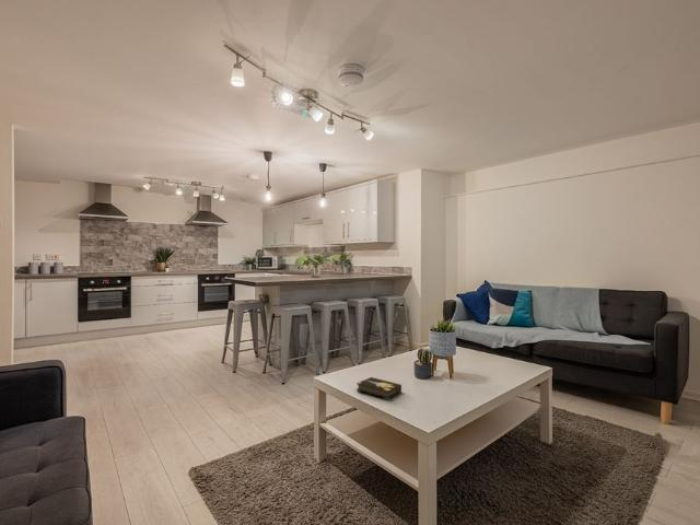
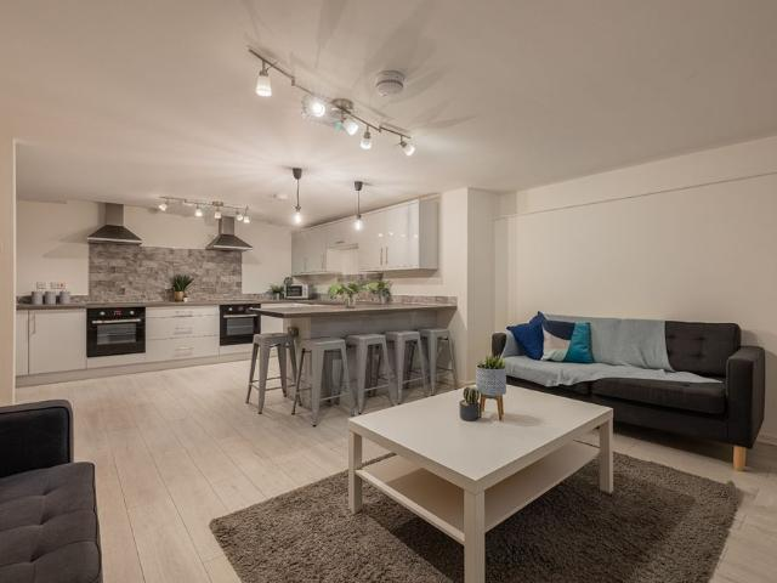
- hardback book [355,376,402,400]
